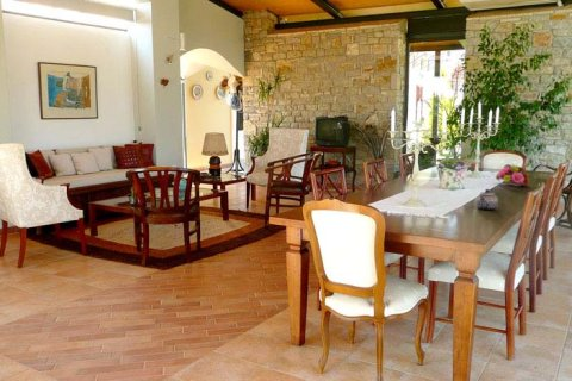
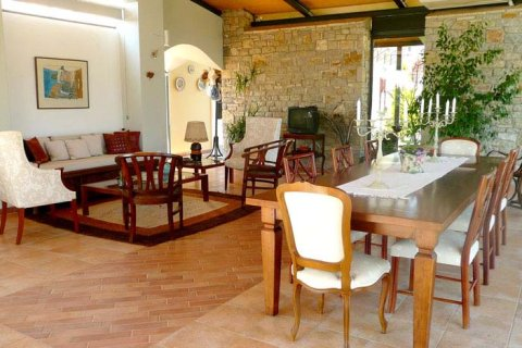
- teapot [475,188,499,211]
- flower bouquet [495,163,530,187]
